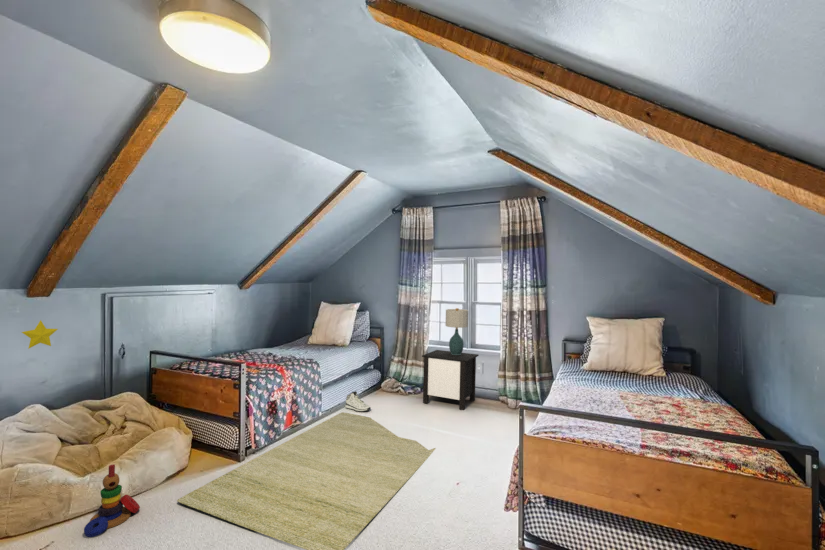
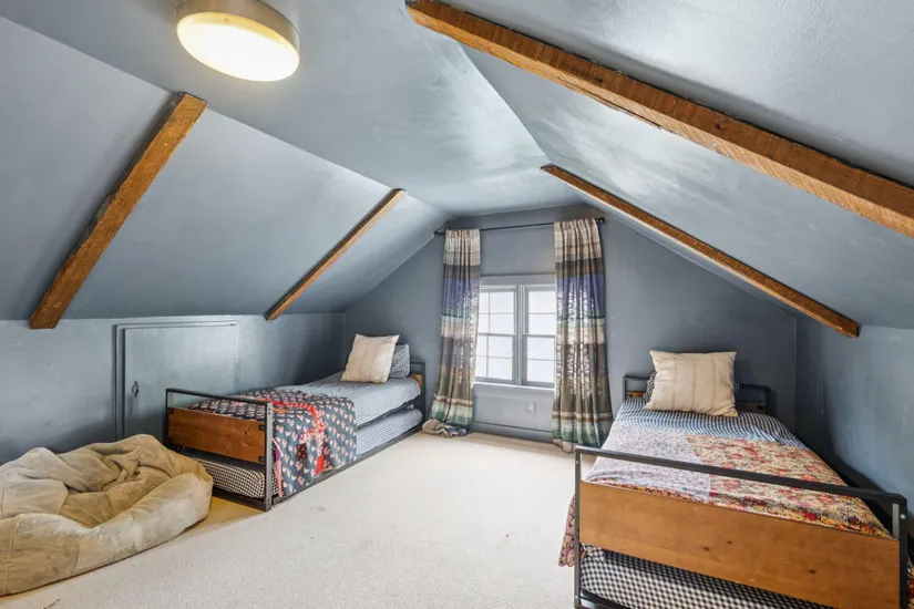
- sneaker [344,390,371,413]
- table lamp [444,307,469,355]
- rug [176,411,437,550]
- nightstand [421,349,480,411]
- stacking toy [83,464,141,538]
- decorative star [21,319,59,350]
